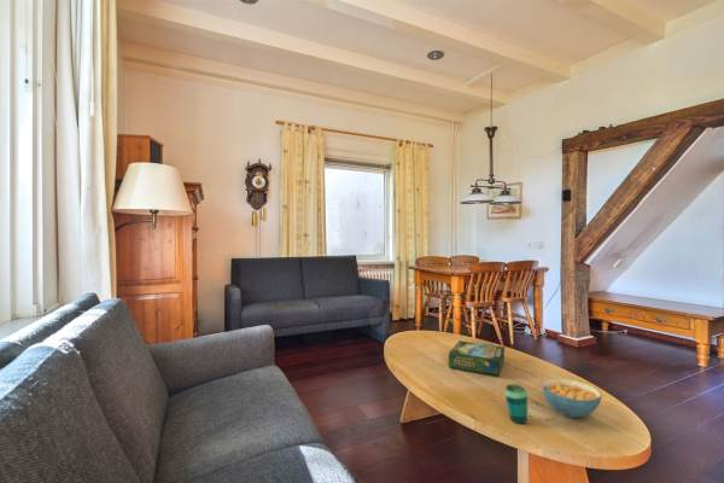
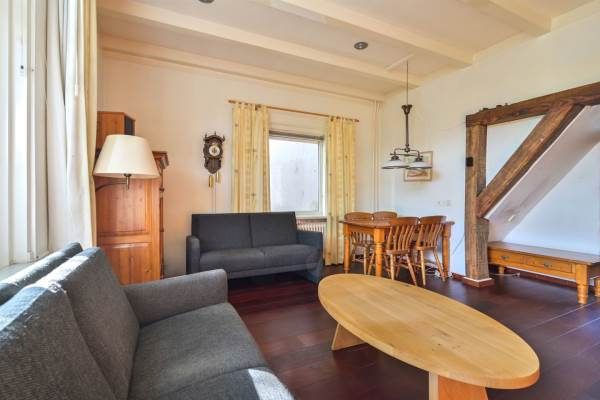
- cereal bowl [541,377,603,419]
- board game [448,339,506,378]
- cup [503,383,529,425]
